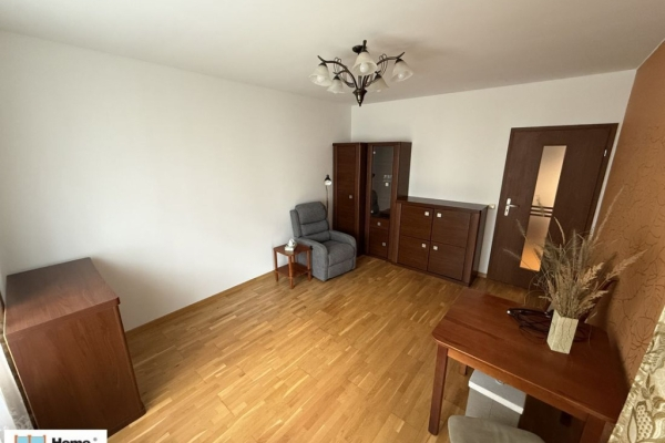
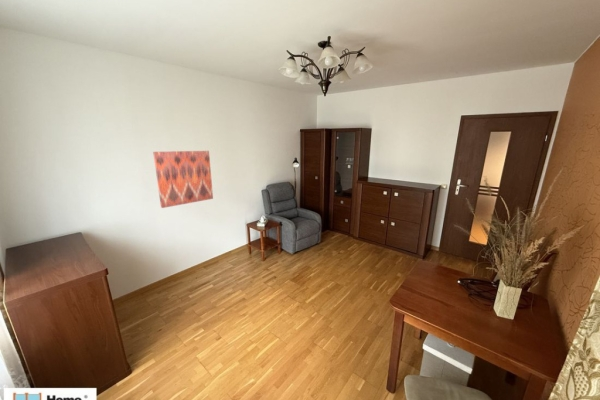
+ wall art [152,150,214,209]
